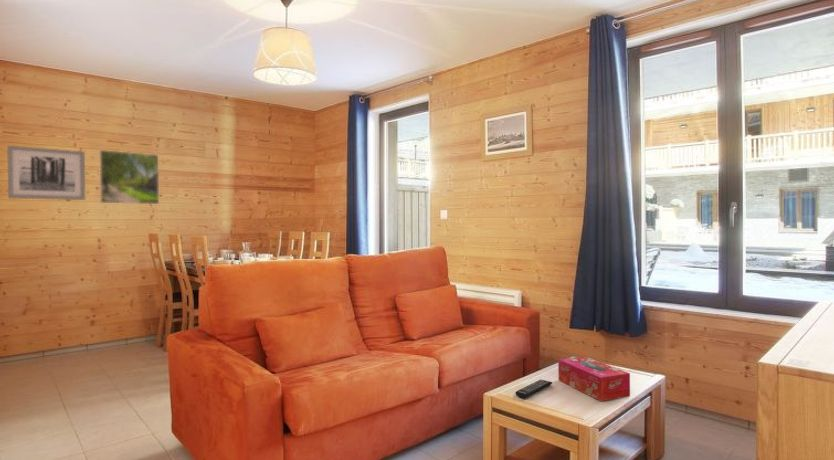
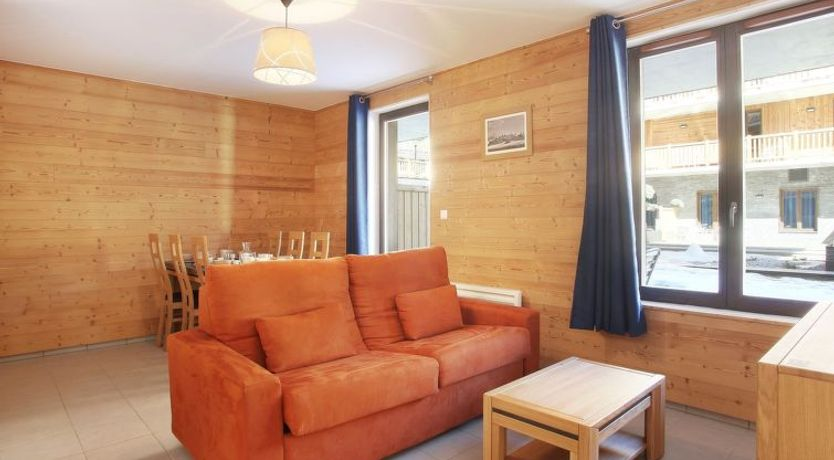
- remote control [514,378,553,399]
- wall art [6,145,86,201]
- tissue box [557,355,631,402]
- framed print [98,149,160,205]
